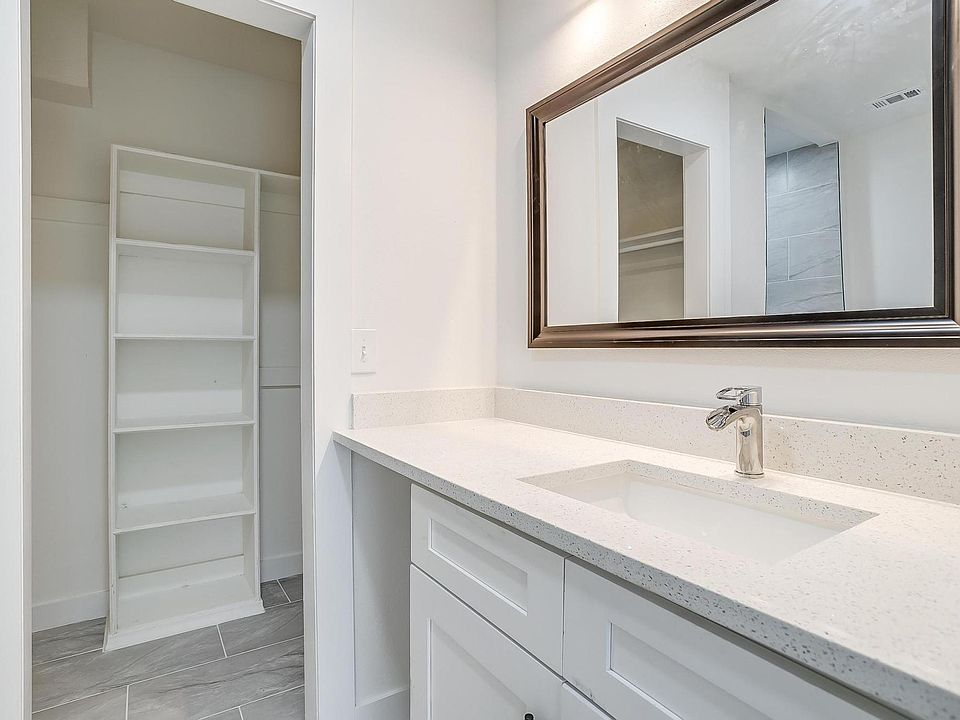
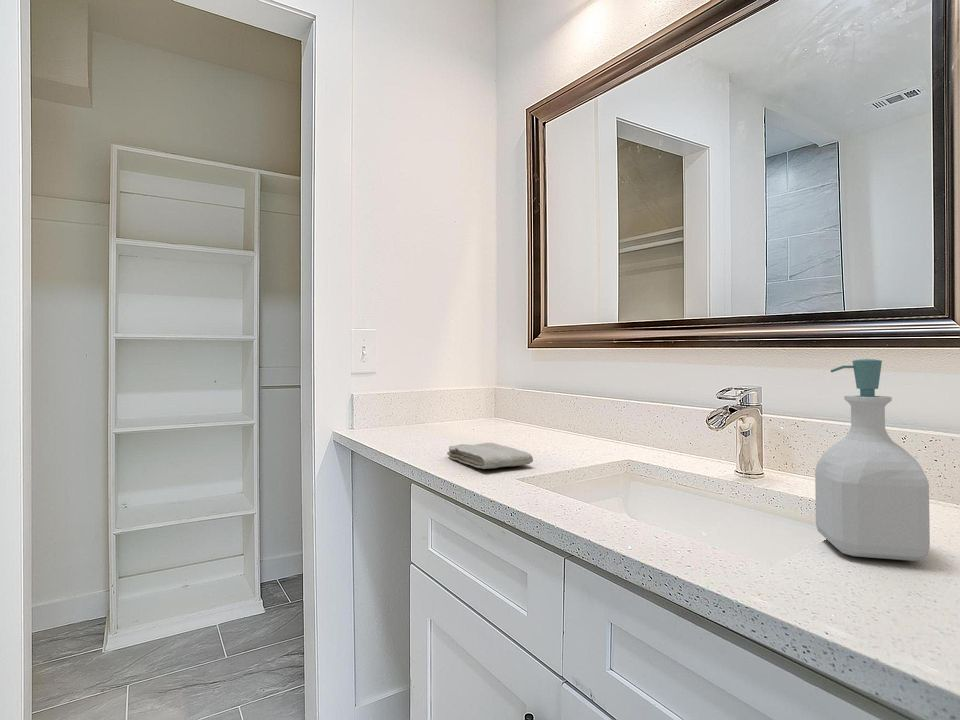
+ soap bottle [814,358,931,562]
+ washcloth [446,442,534,470]
